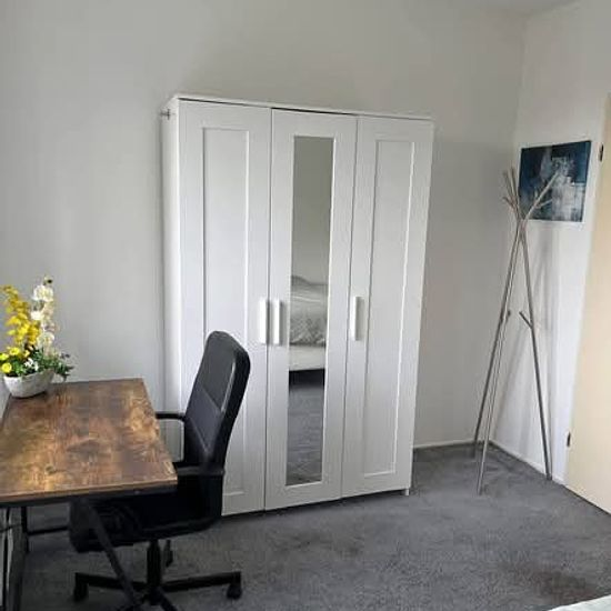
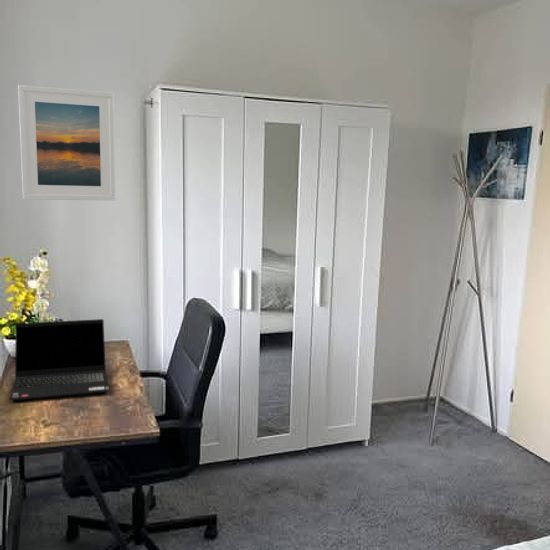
+ laptop computer [9,318,110,402]
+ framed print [17,84,116,201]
